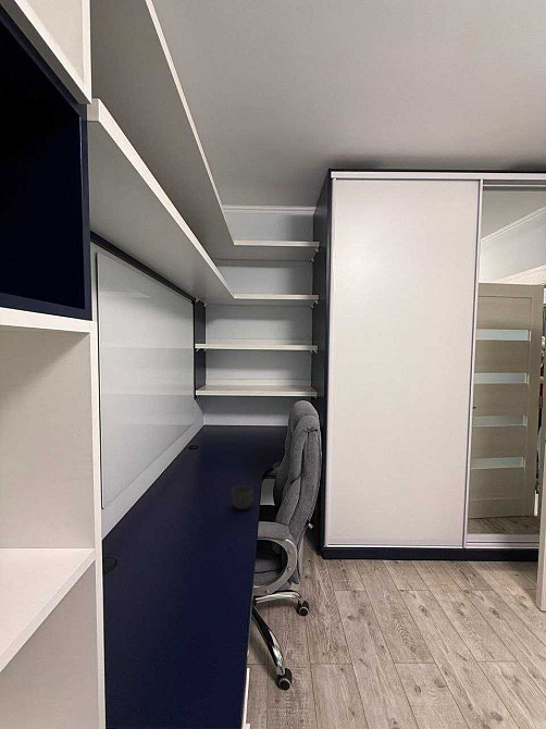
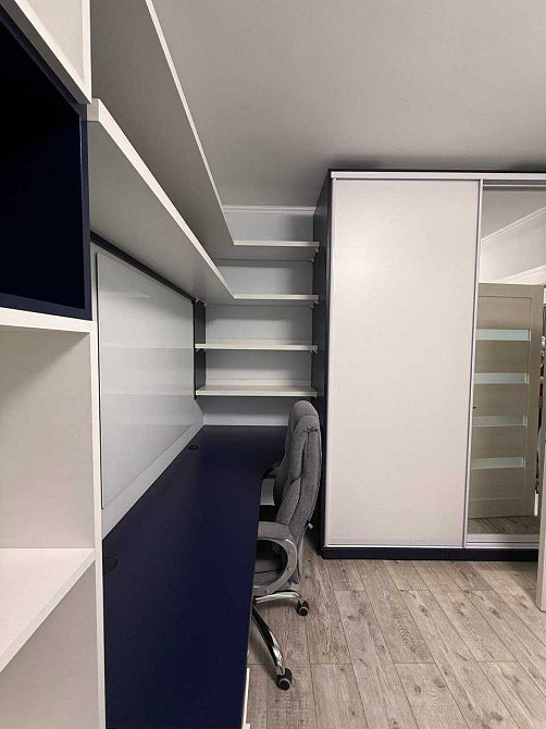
- mug [231,484,255,510]
